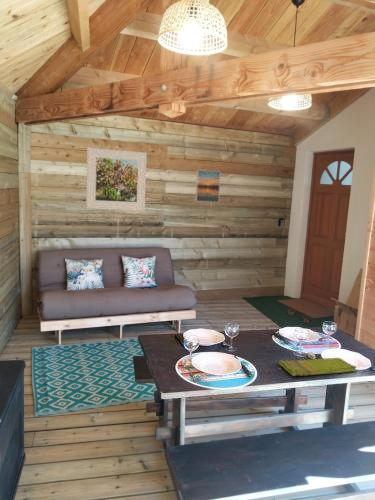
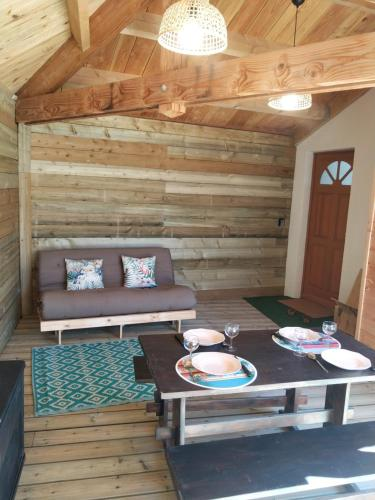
- dish towel [278,357,357,377]
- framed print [85,146,148,212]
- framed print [194,169,222,203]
